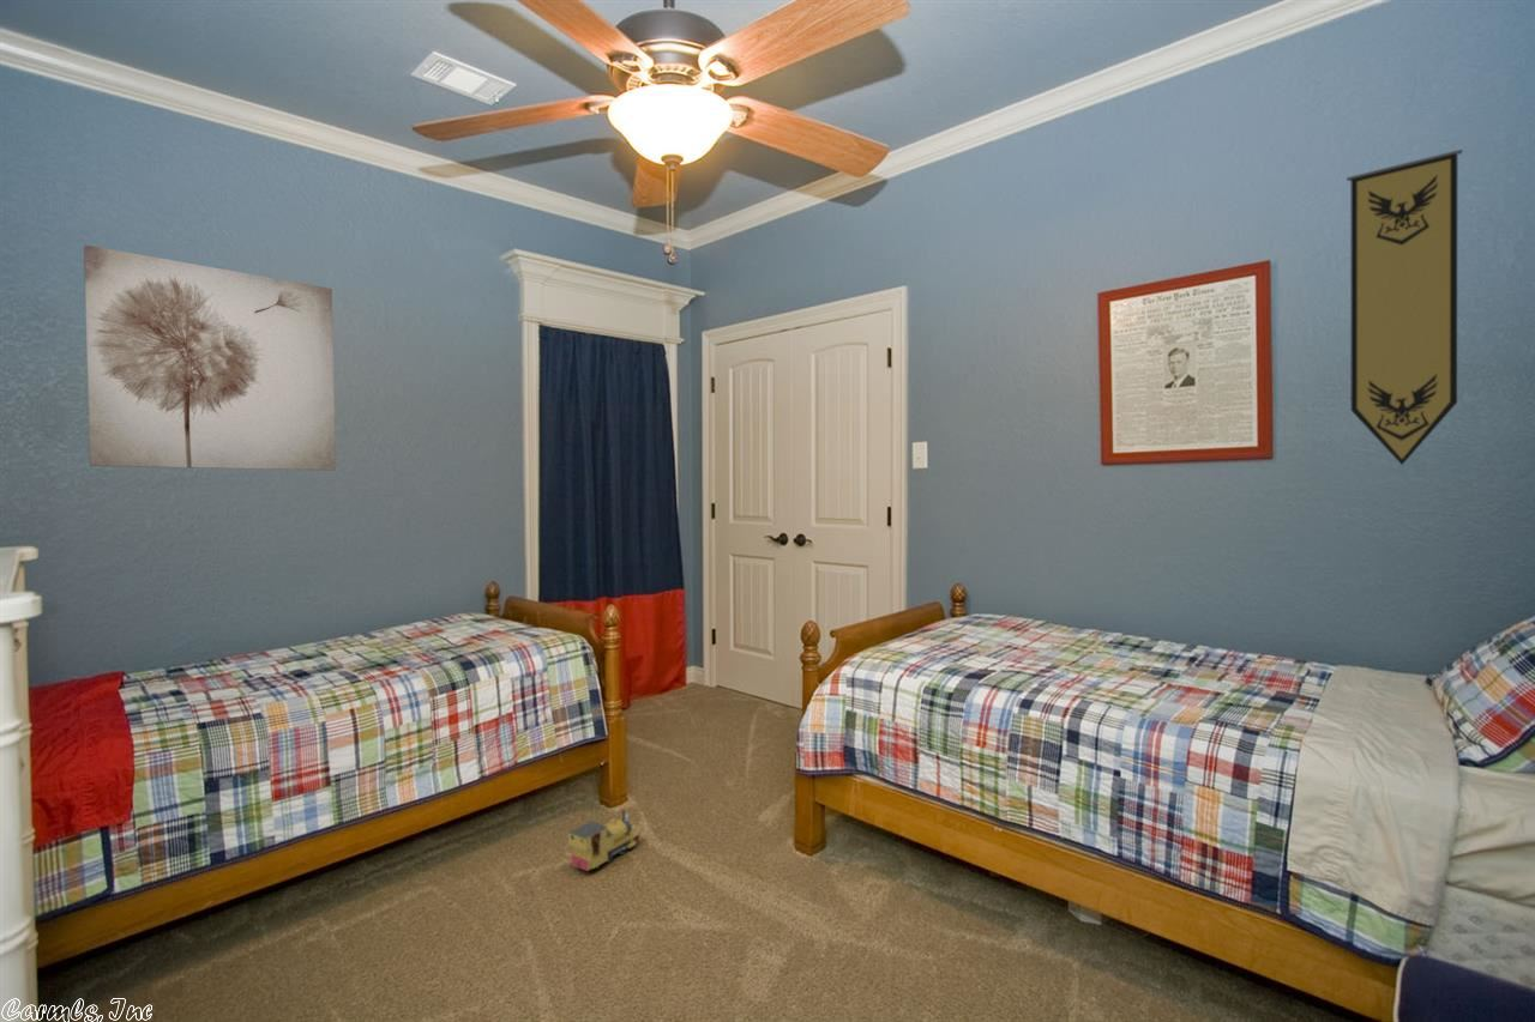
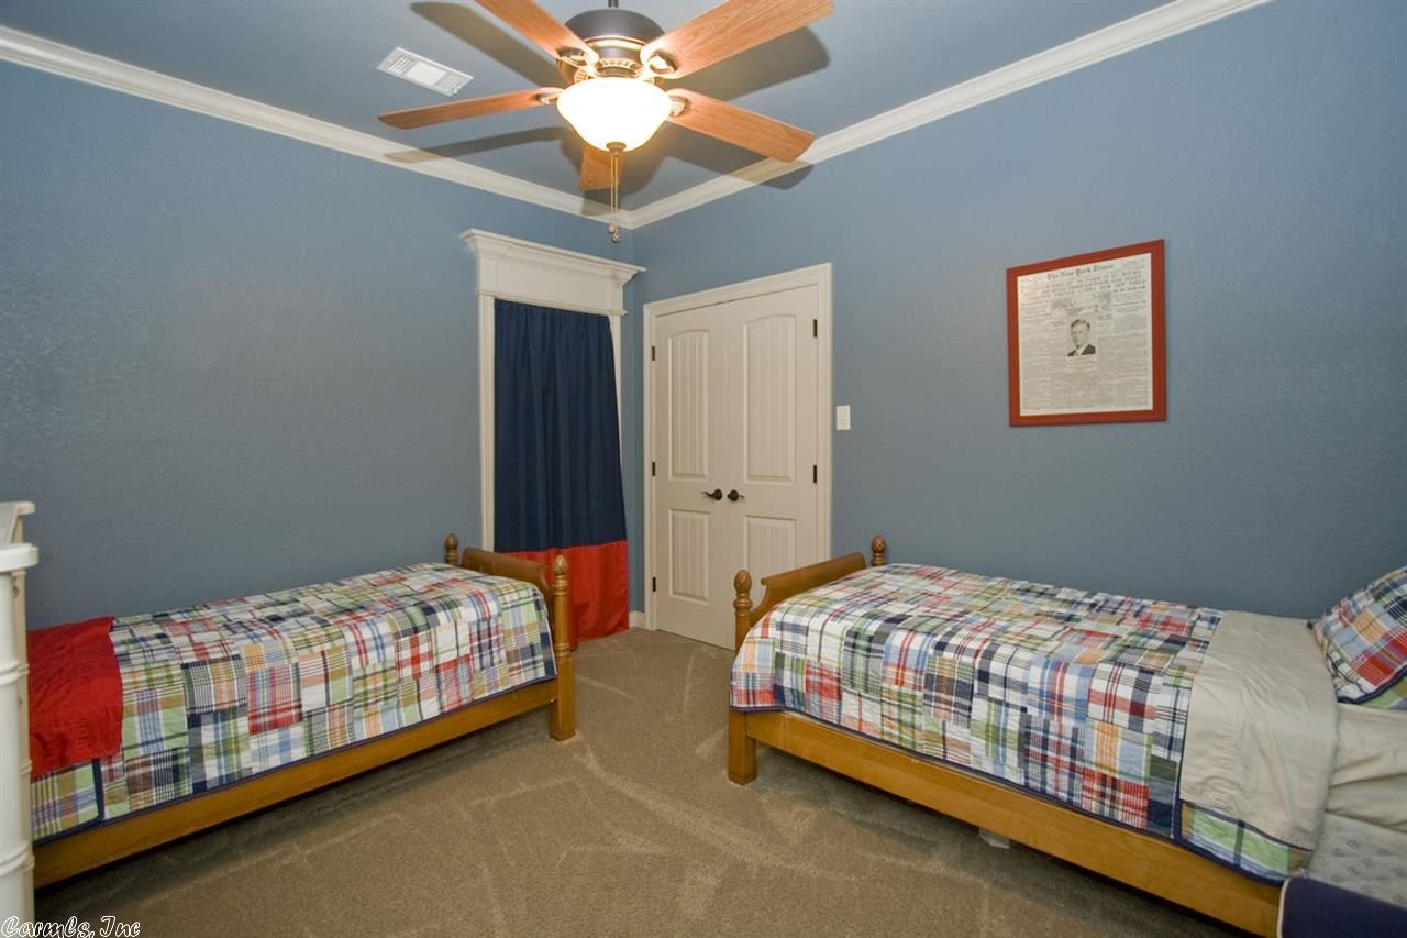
- wall art [83,243,337,472]
- toy train [567,809,640,872]
- pennant [1346,147,1464,466]
